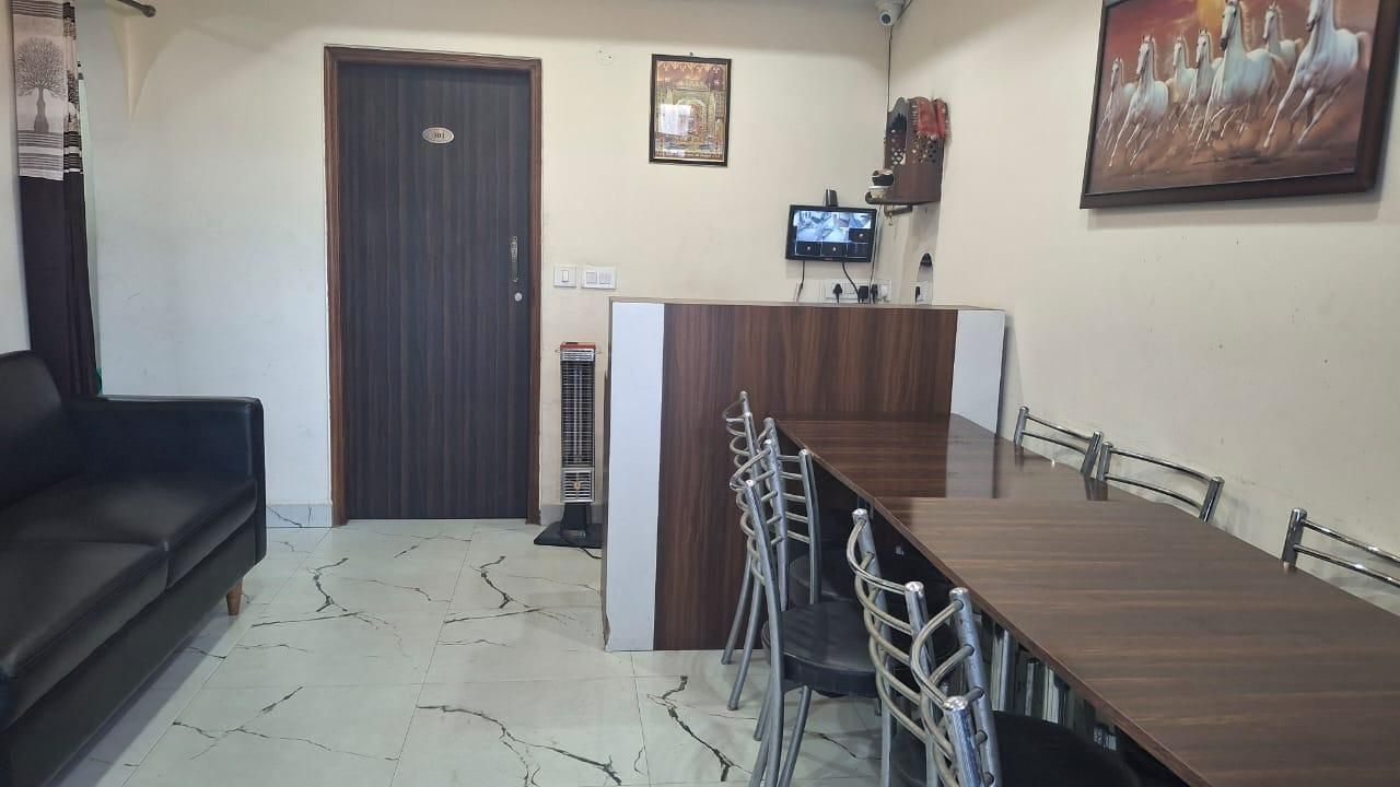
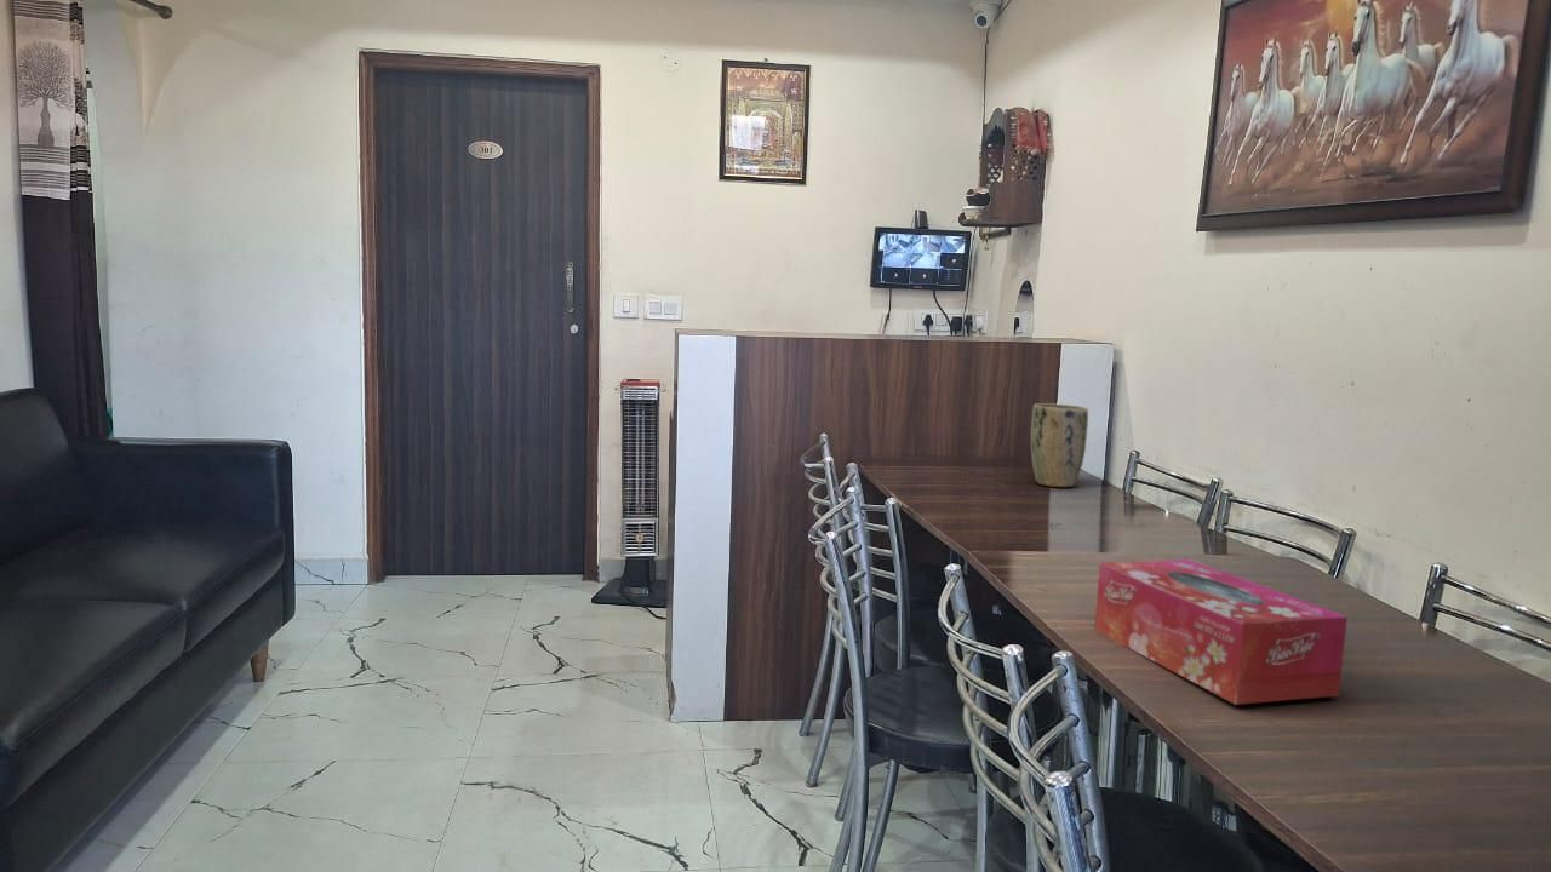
+ plant pot [1030,402,1089,488]
+ tissue box [1093,558,1349,706]
